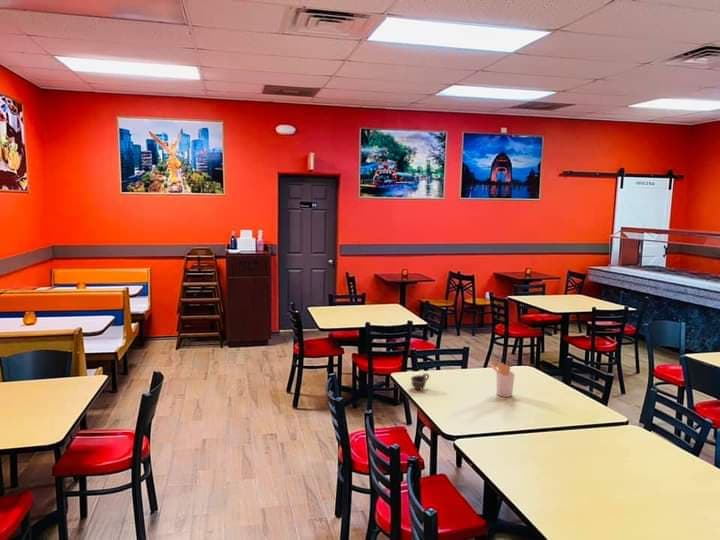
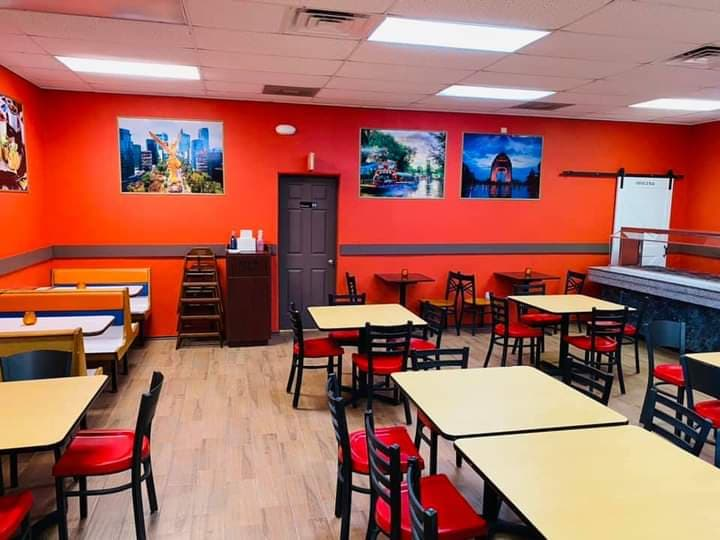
- cup [410,372,430,391]
- utensil holder [488,360,516,398]
